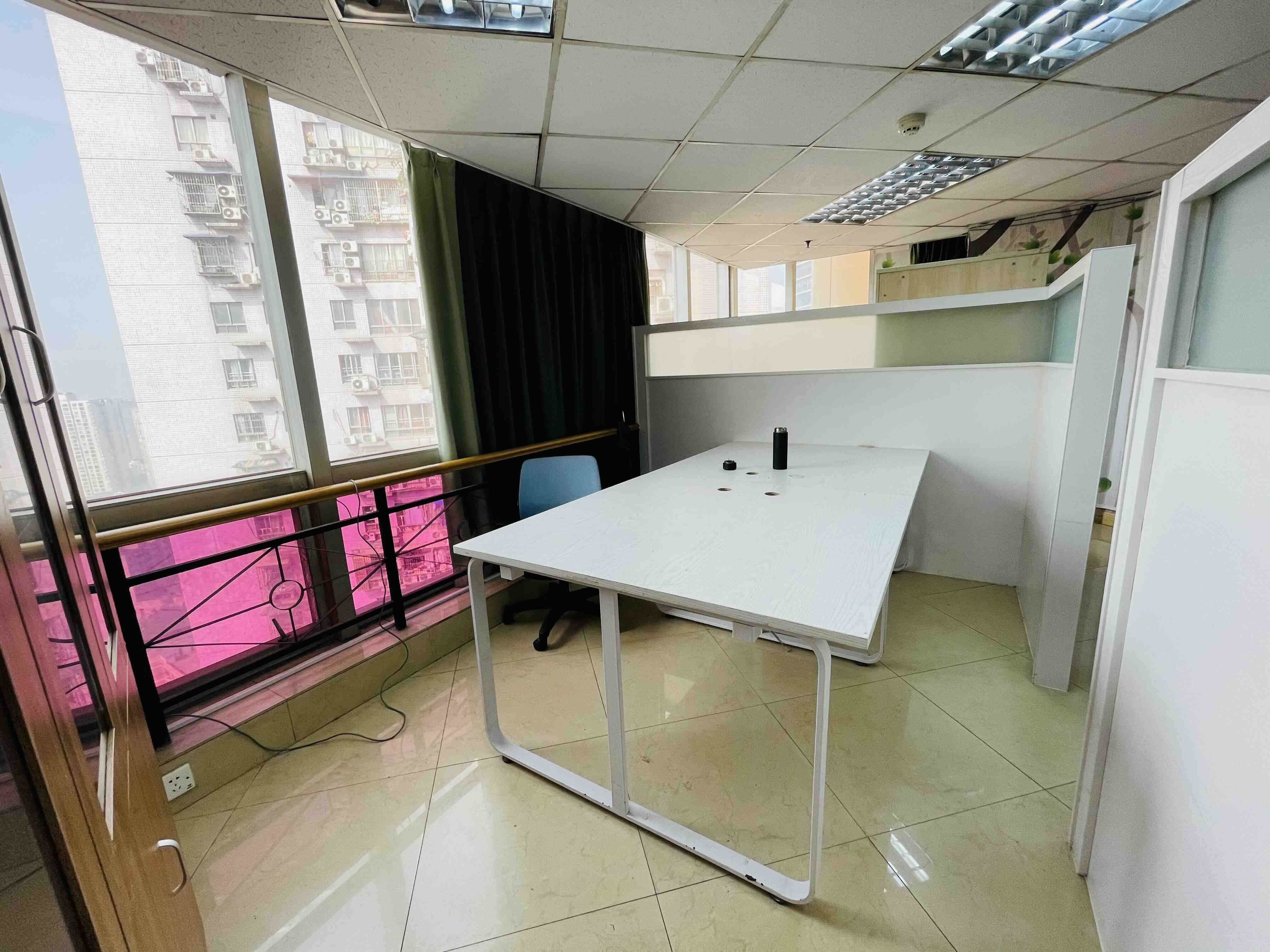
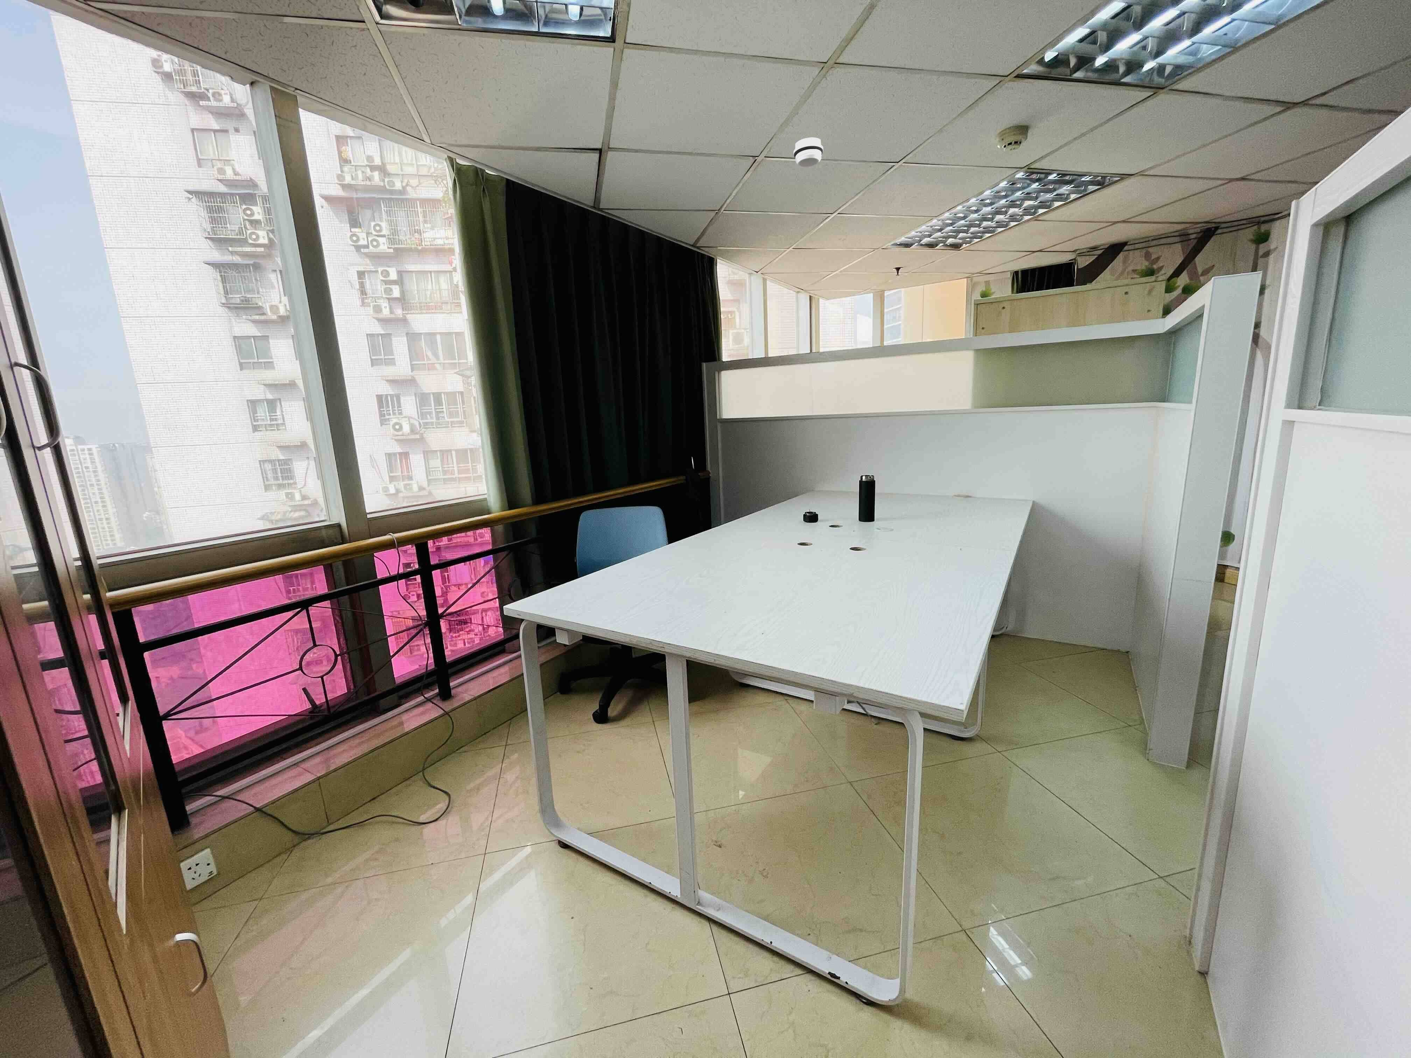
+ smoke detector [793,137,823,168]
